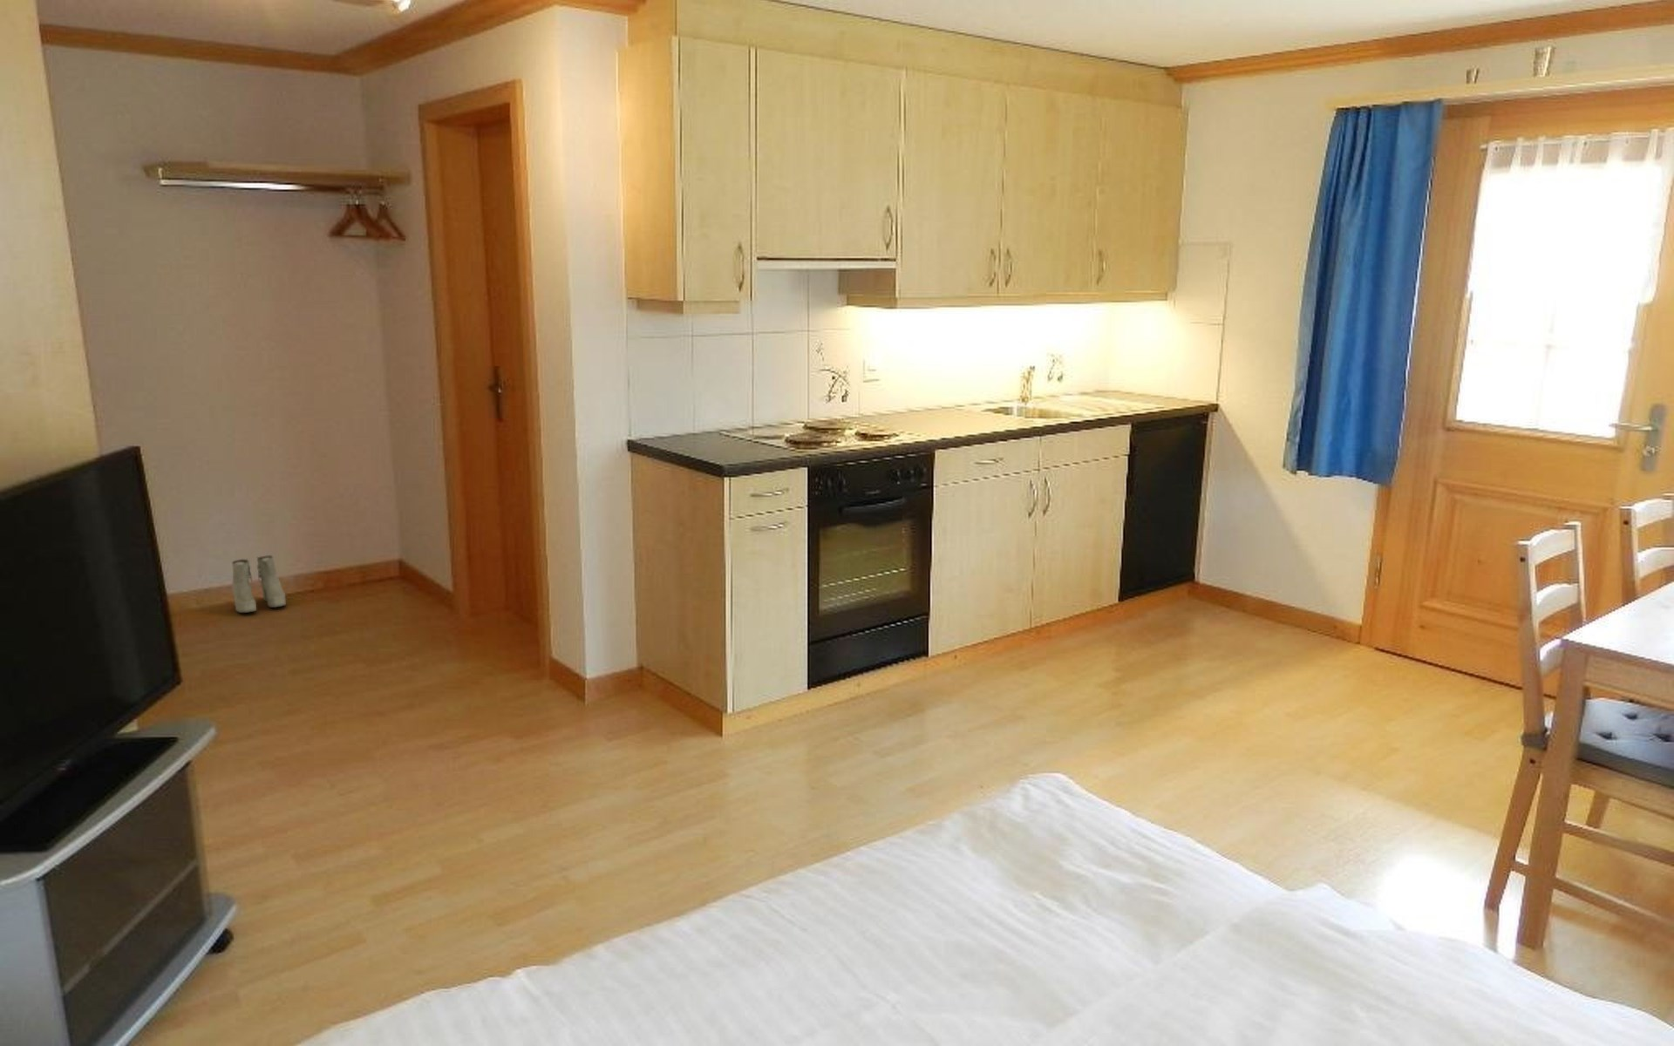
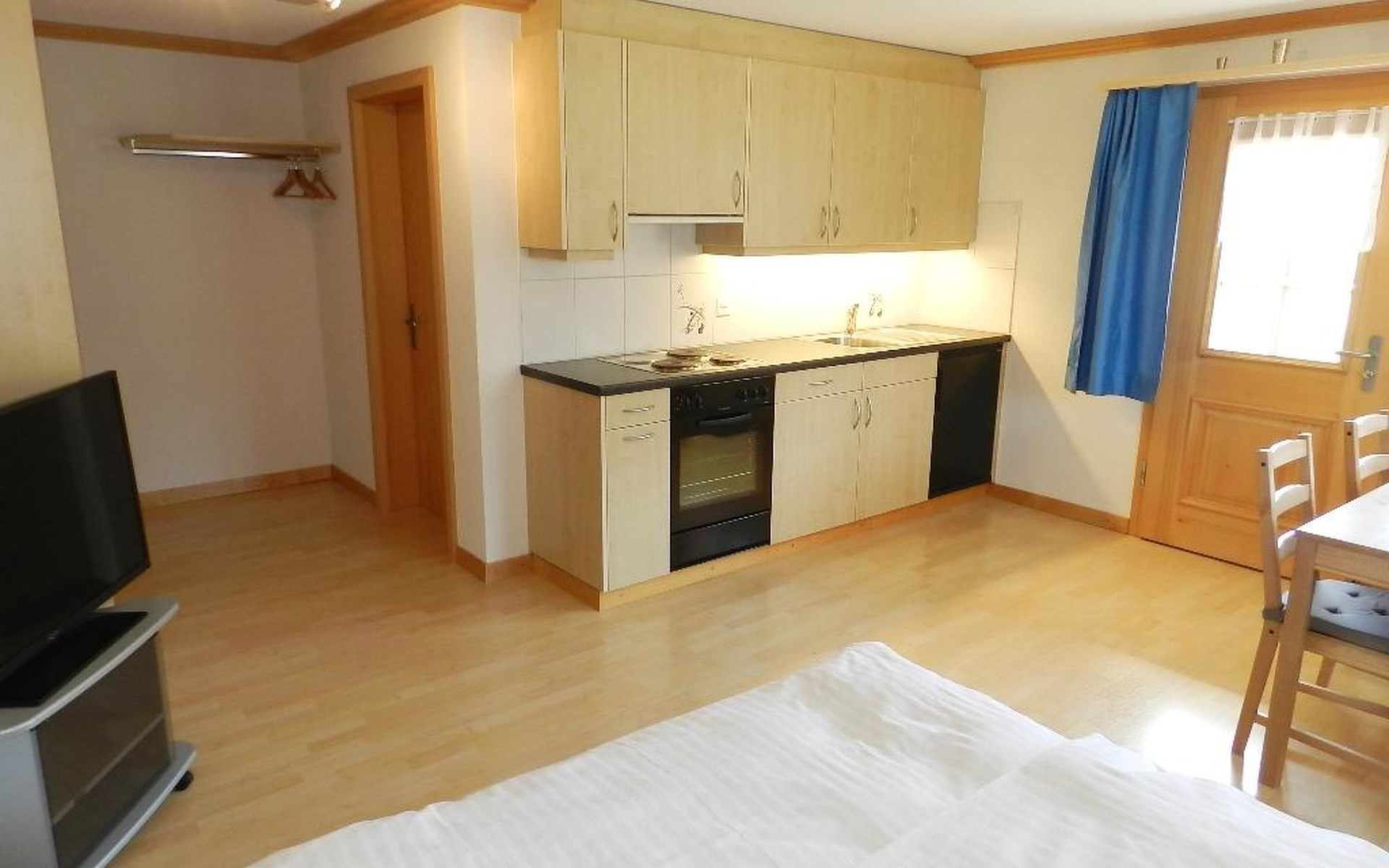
- boots [231,554,287,613]
